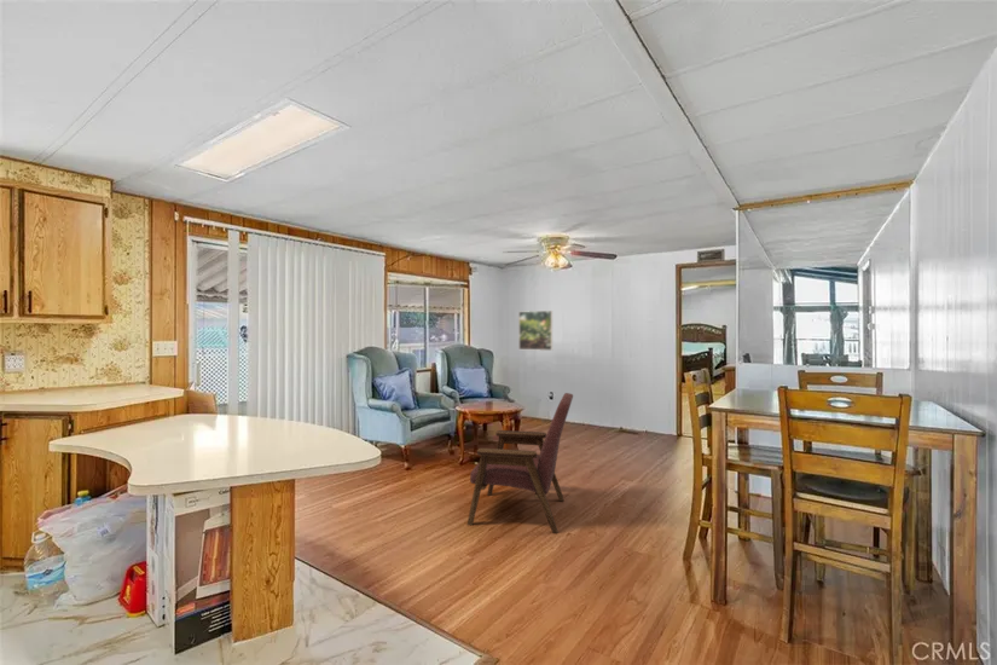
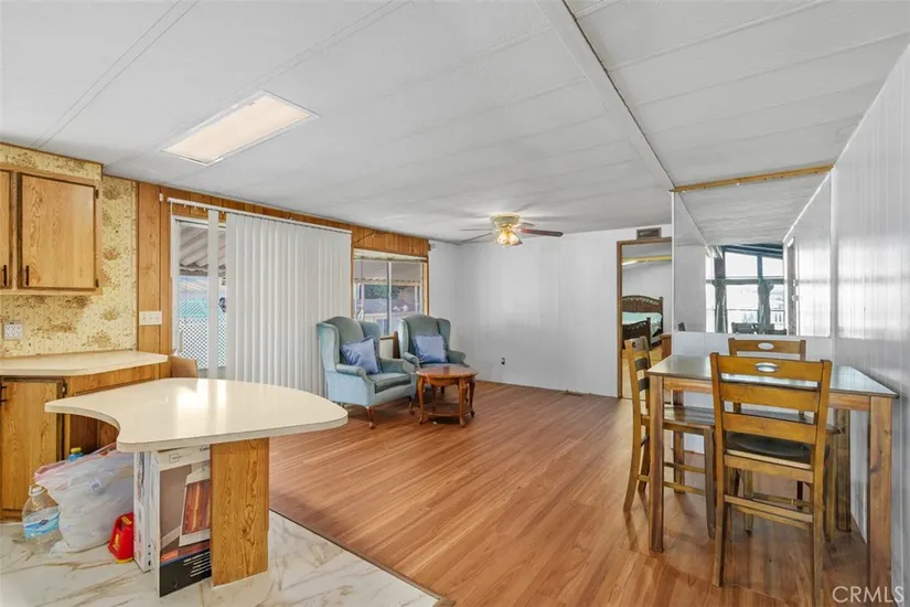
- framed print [517,310,553,352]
- armchair [466,392,574,534]
